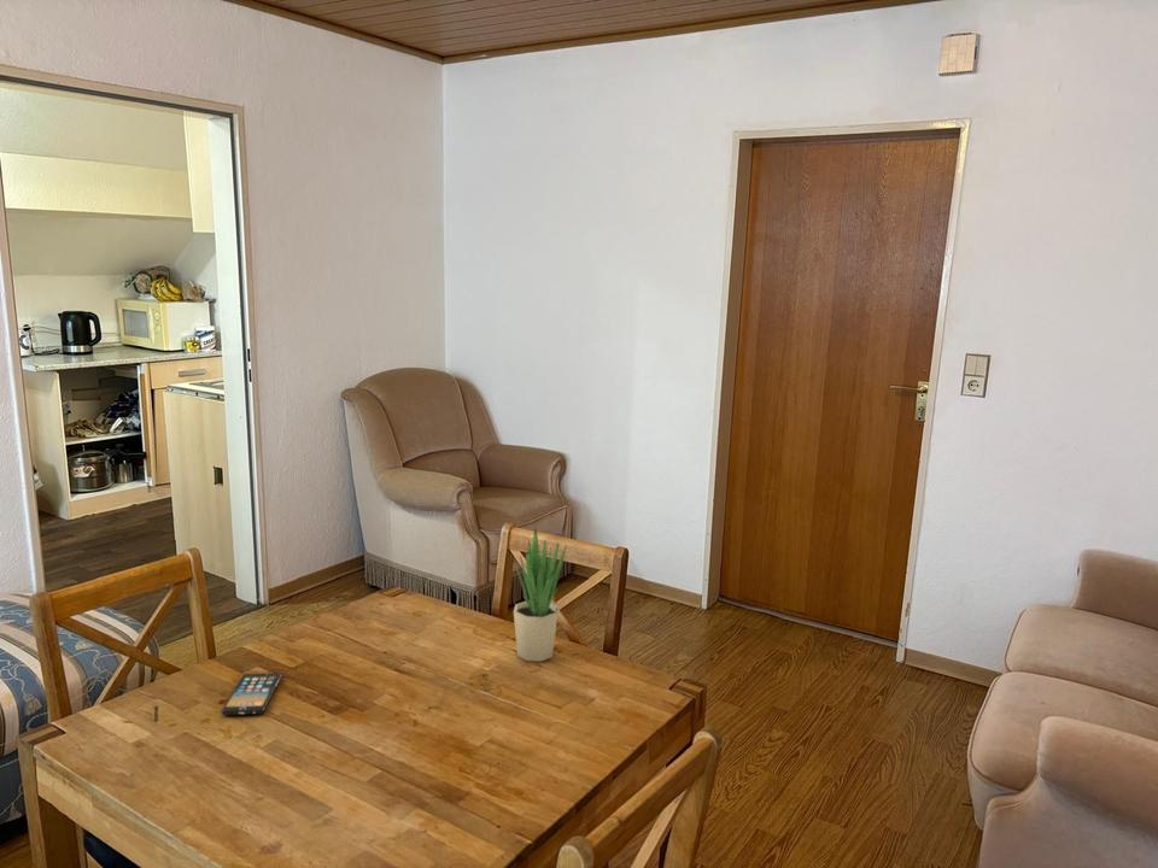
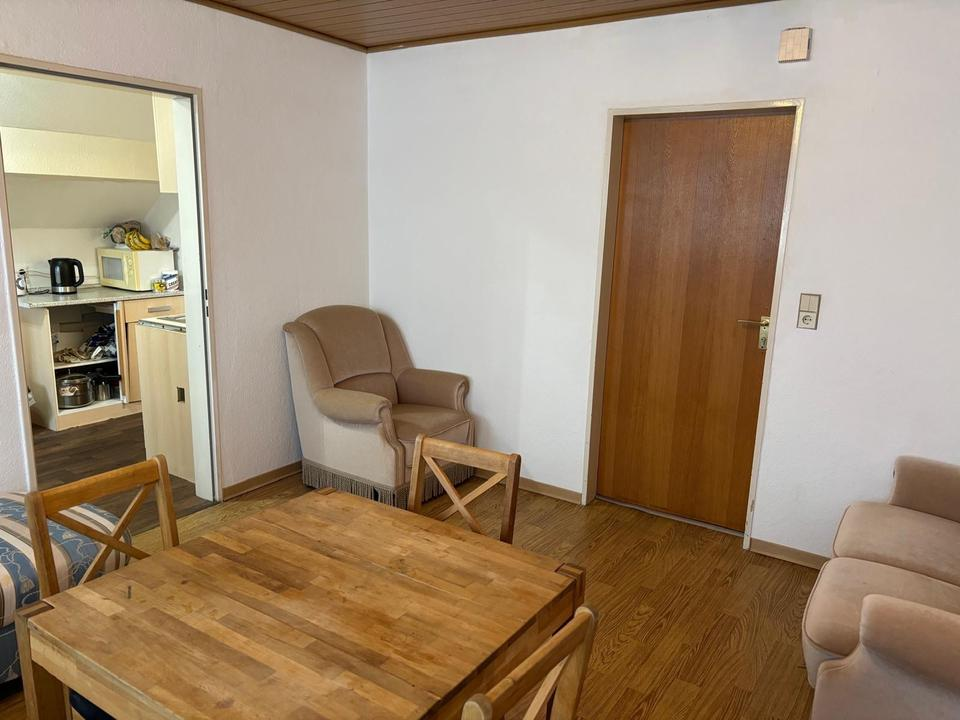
- potted plant [513,528,568,663]
- smartphone [220,671,282,716]
